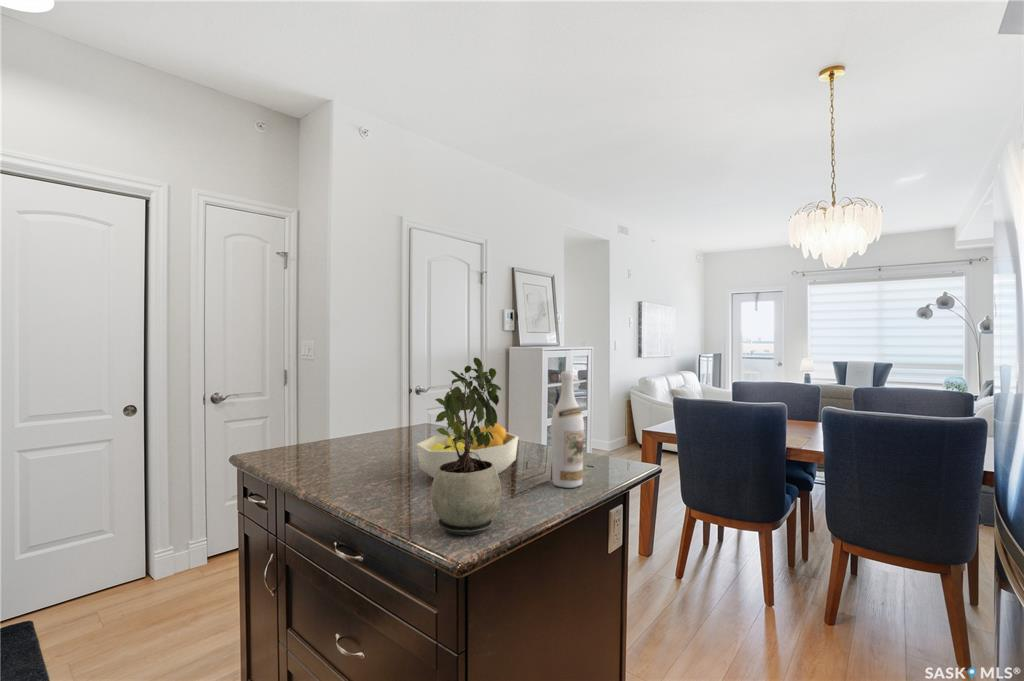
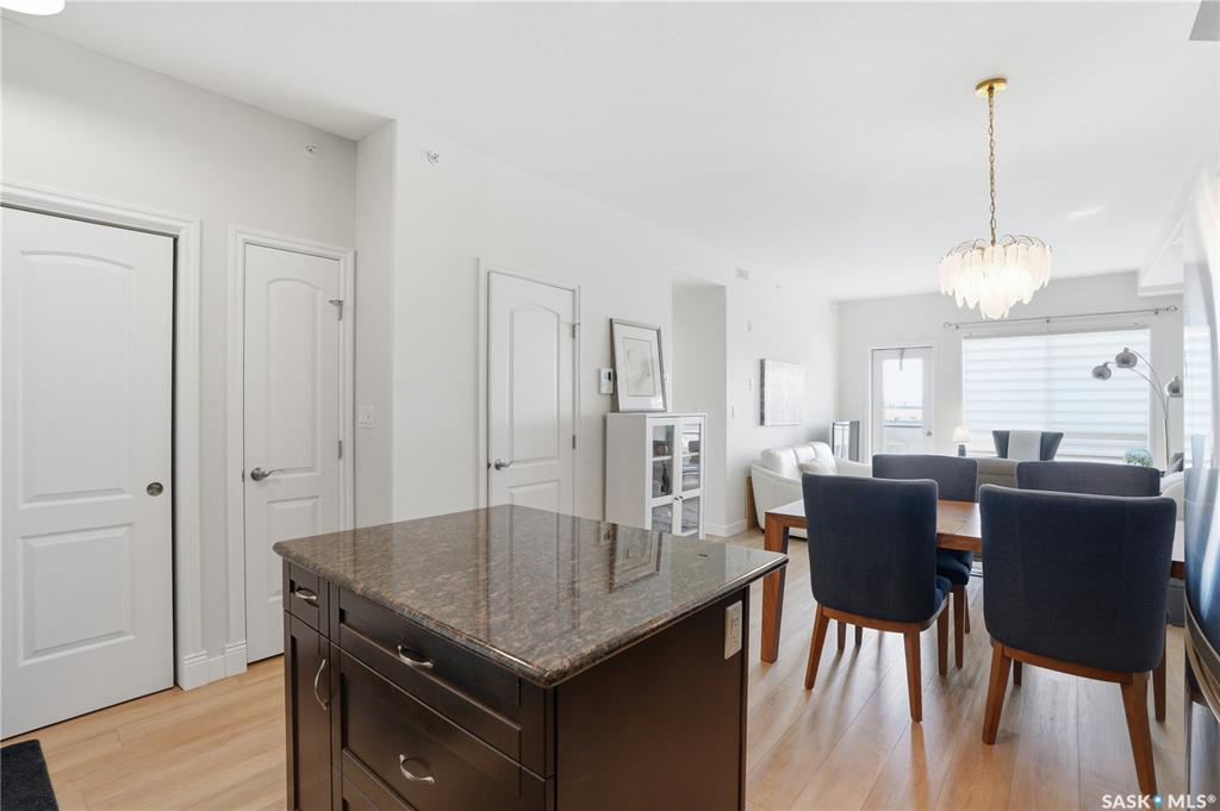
- fruit bowl [415,423,520,479]
- potted plant [430,357,502,536]
- wine bottle [550,370,585,489]
